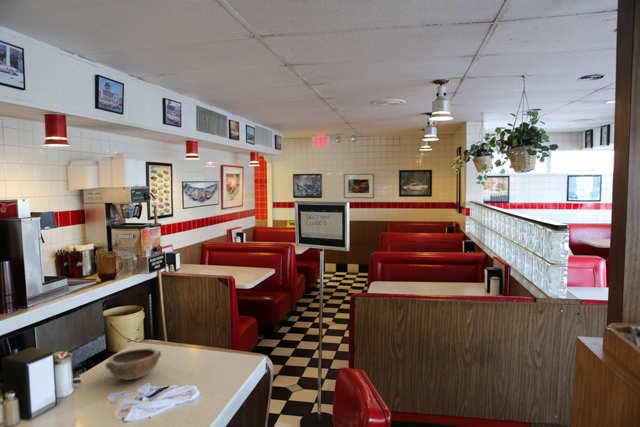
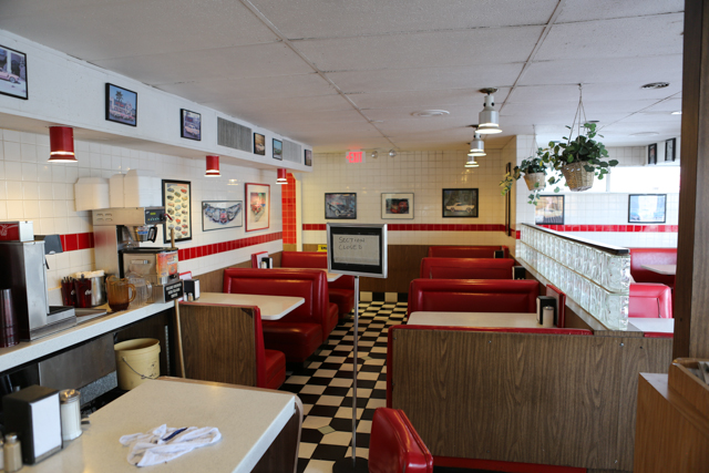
- bowl [104,347,162,381]
